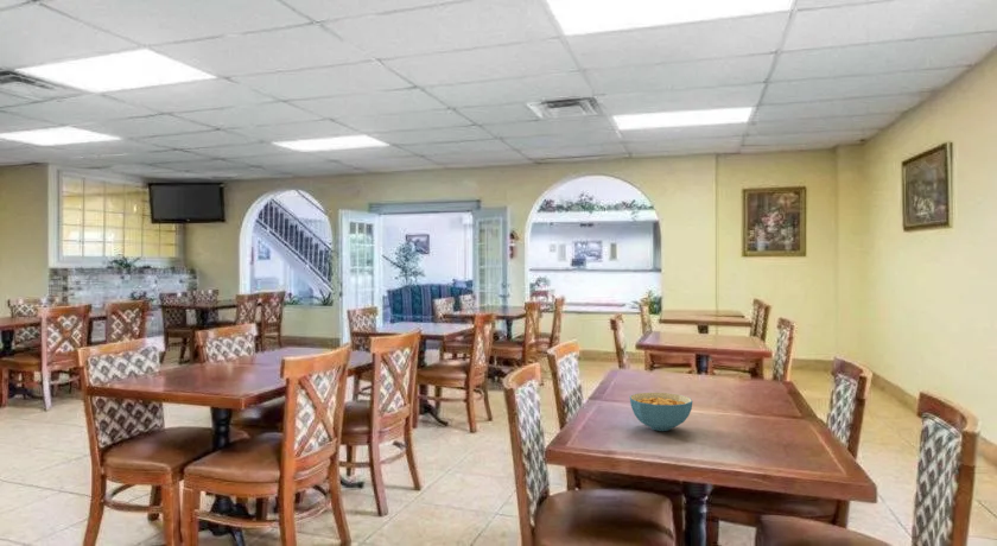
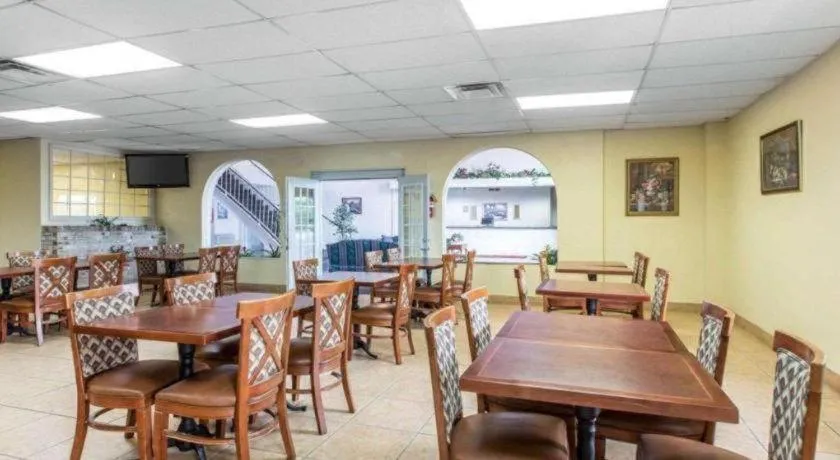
- cereal bowl [629,392,693,432]
